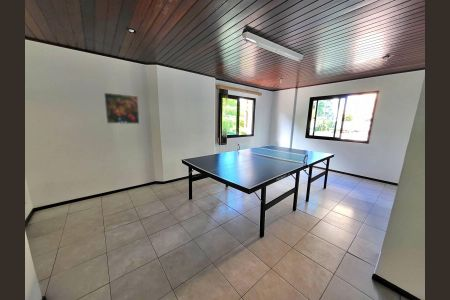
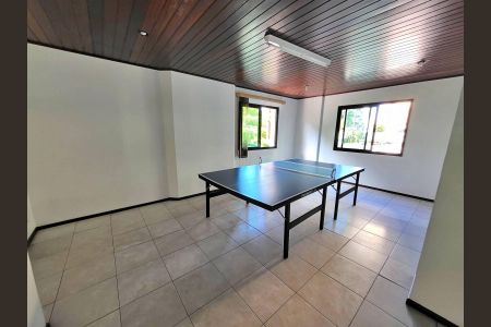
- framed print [103,92,140,125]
